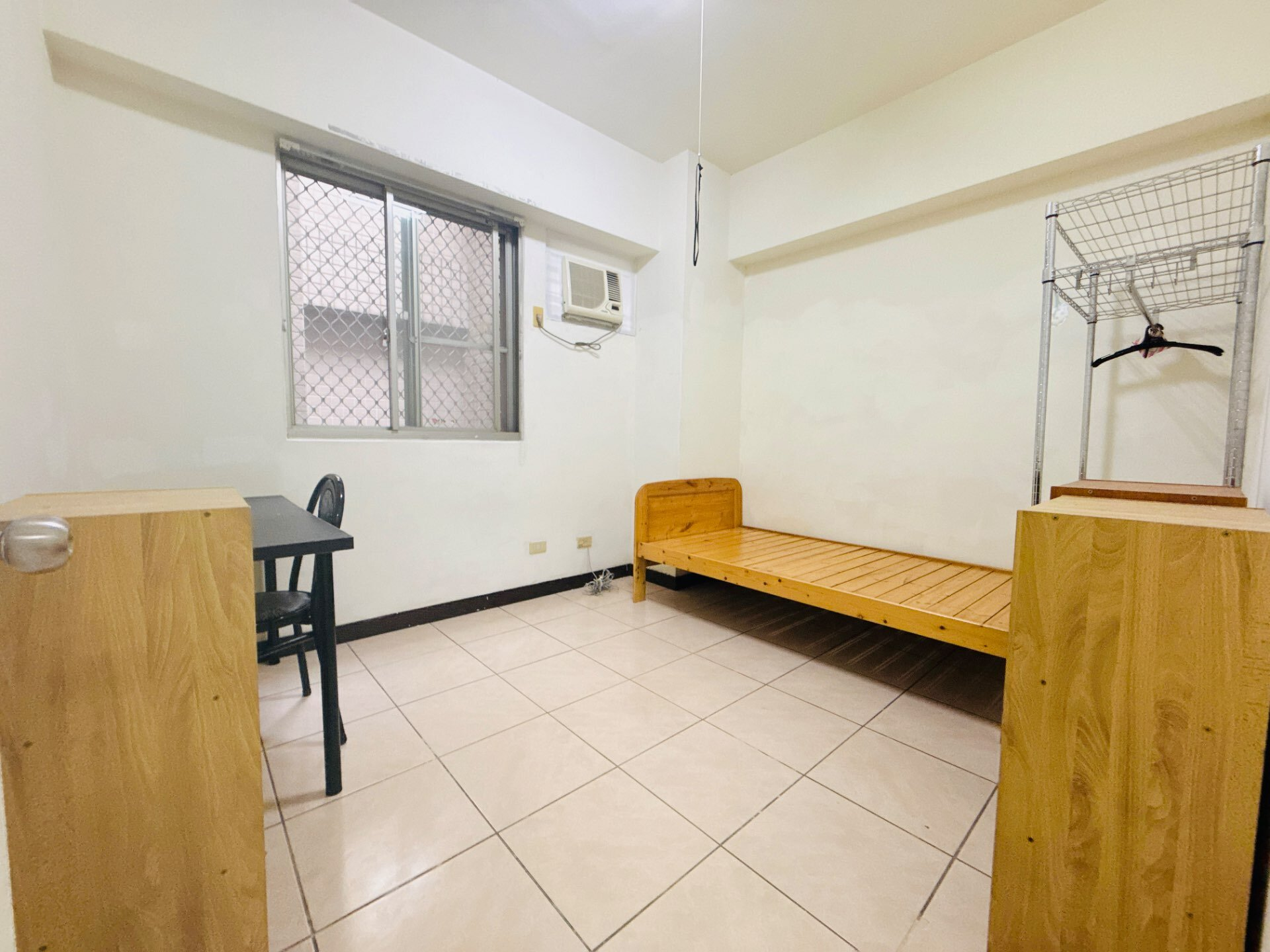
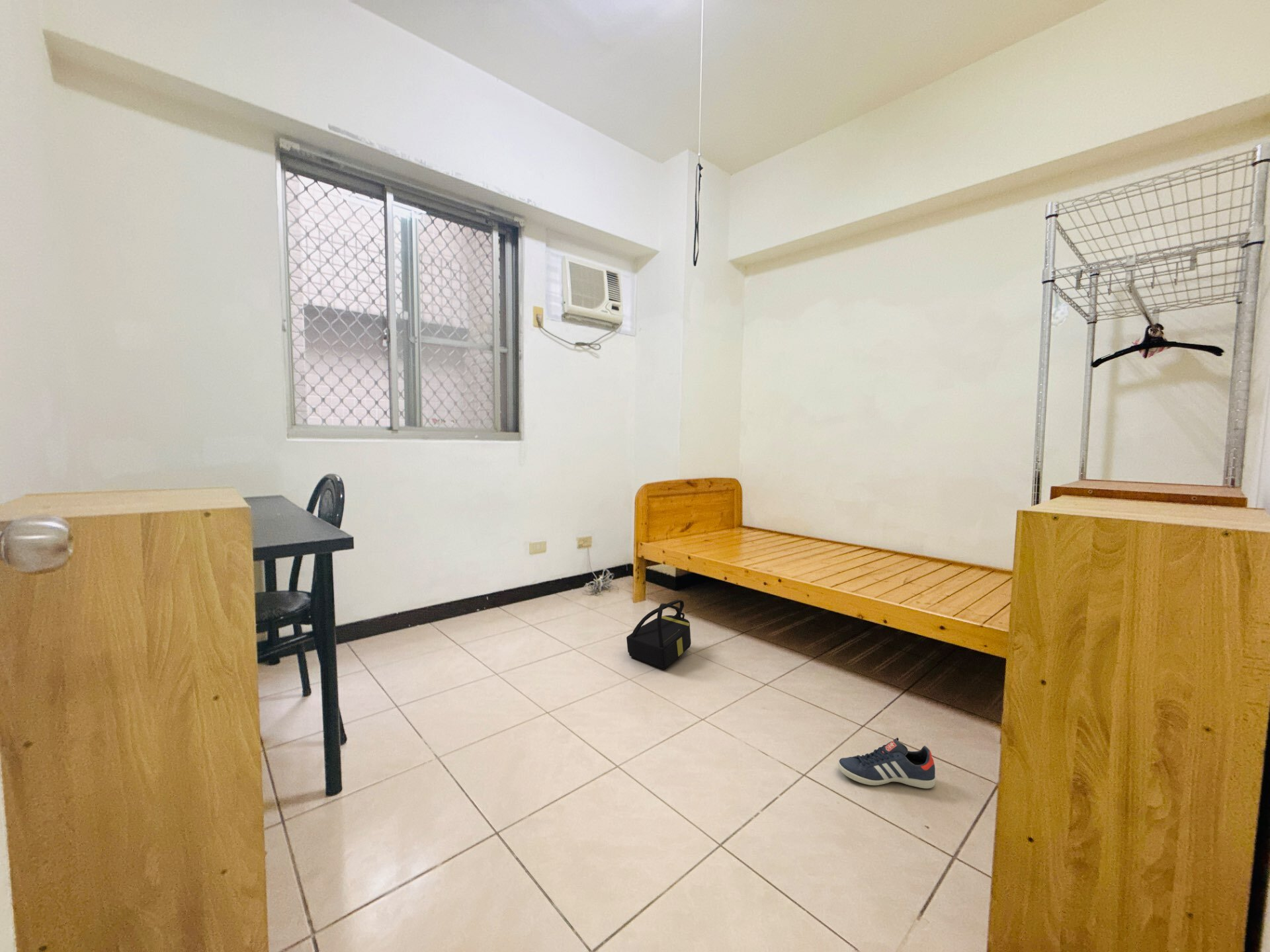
+ backpack [626,599,692,670]
+ sneaker [837,737,937,789]
